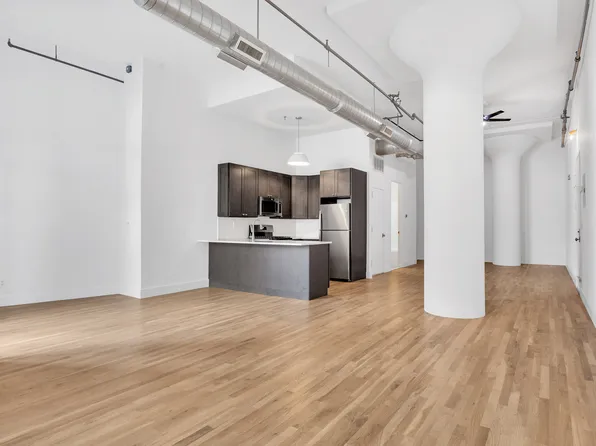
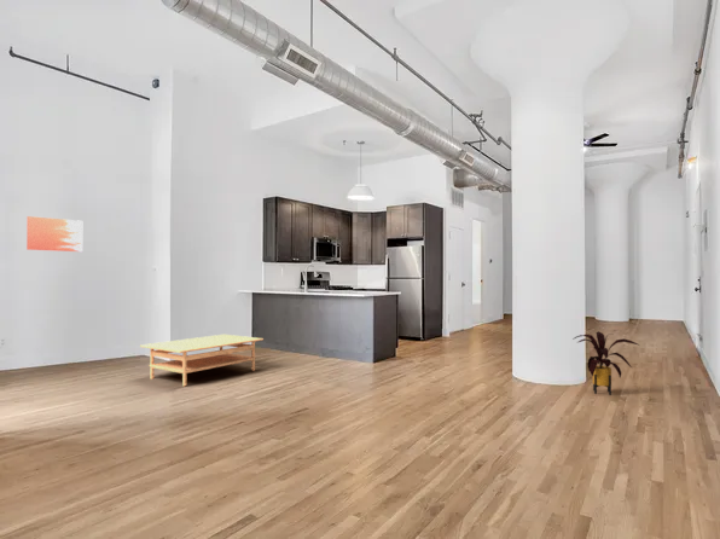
+ wall art [25,215,83,253]
+ coffee table [139,334,265,387]
+ house plant [571,330,639,396]
